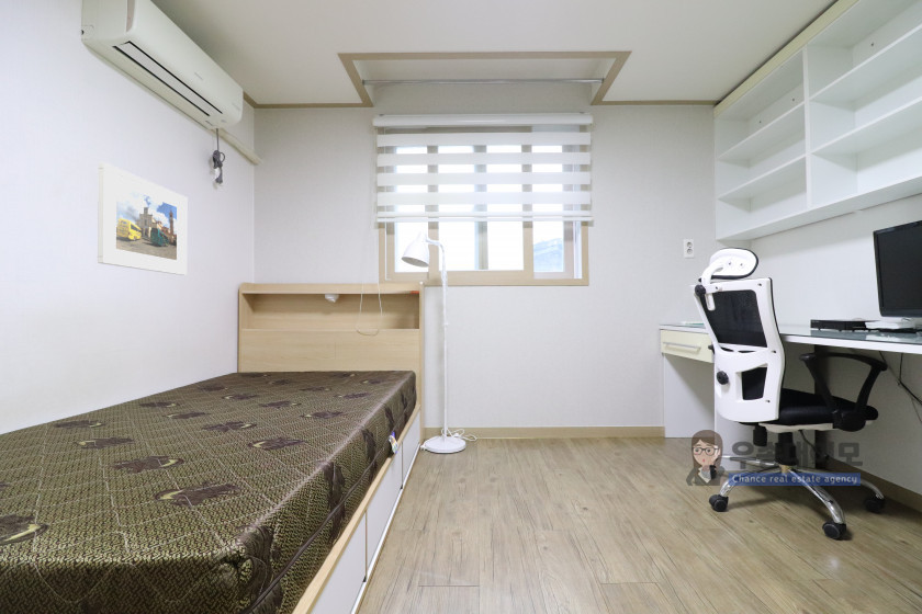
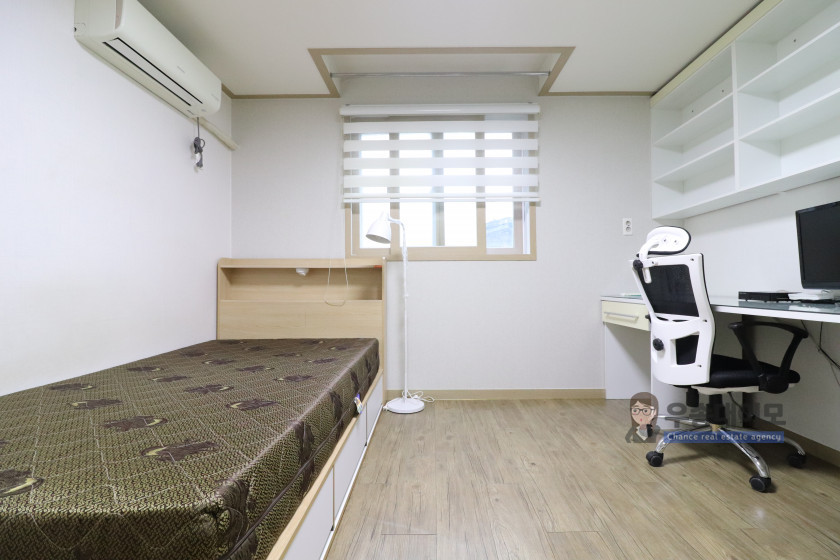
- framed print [97,161,188,276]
